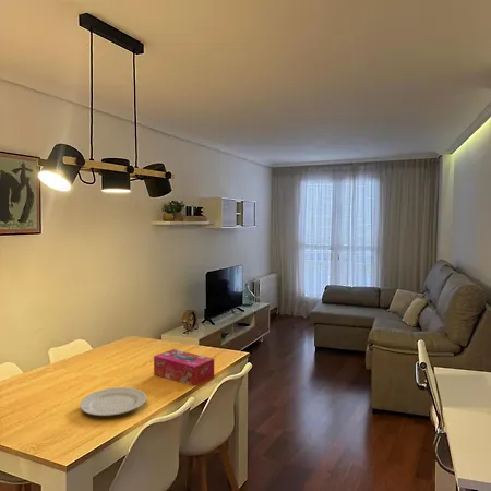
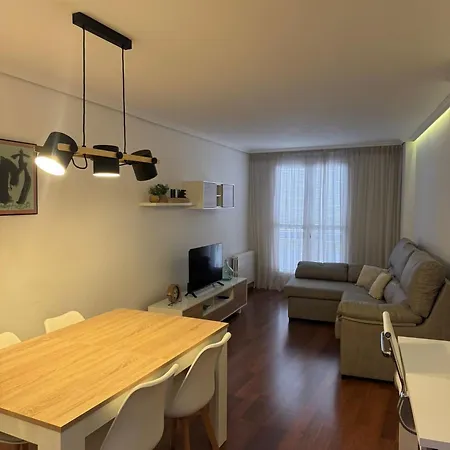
- tissue box [153,348,215,387]
- chinaware [79,386,147,417]
